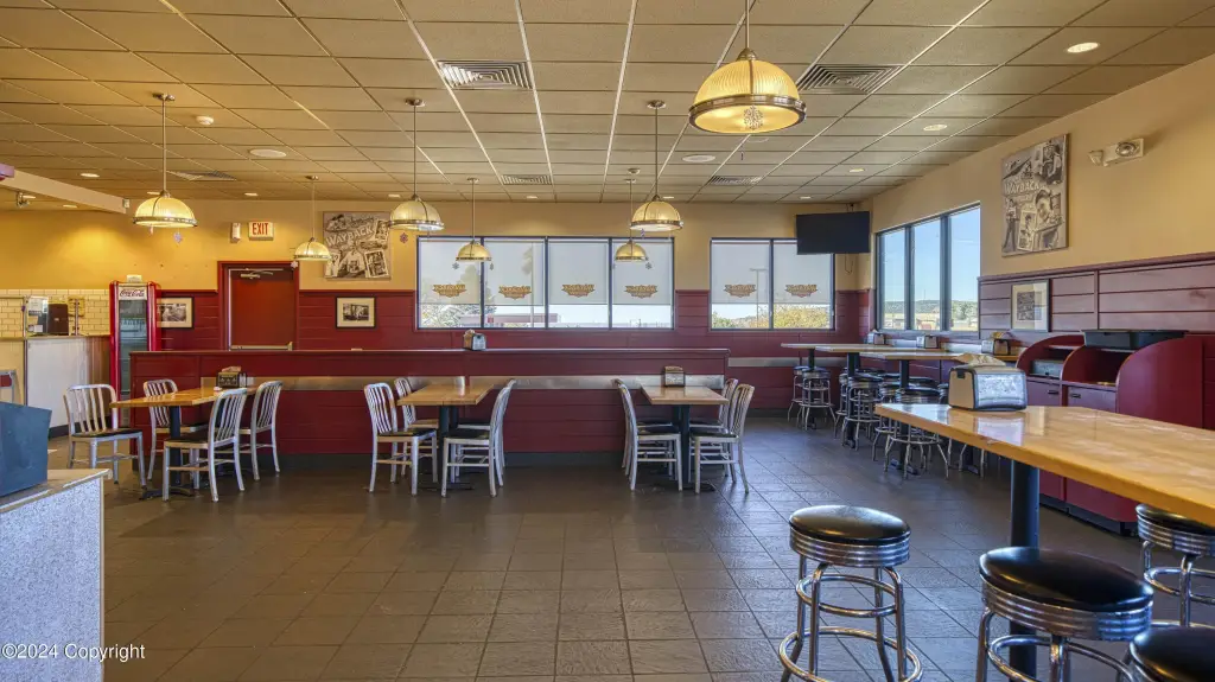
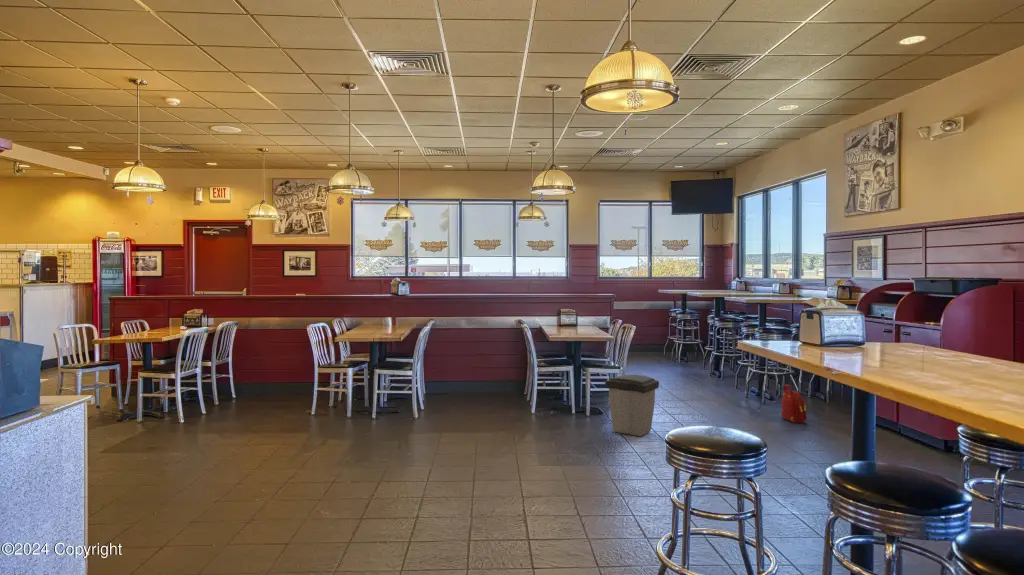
+ trash can [604,374,660,437]
+ backpack [780,384,808,424]
